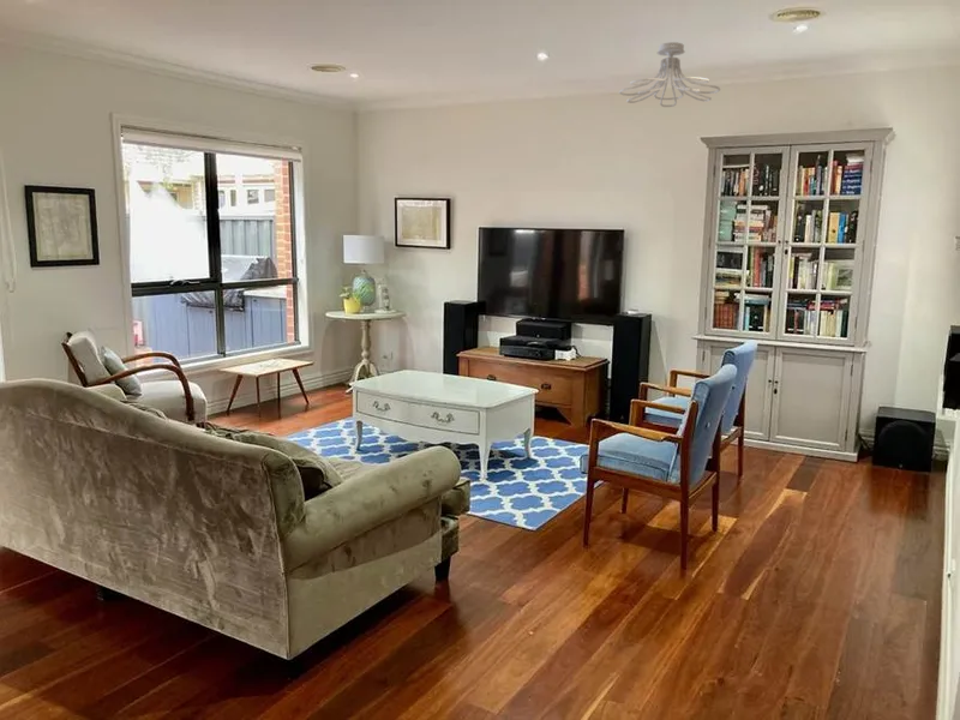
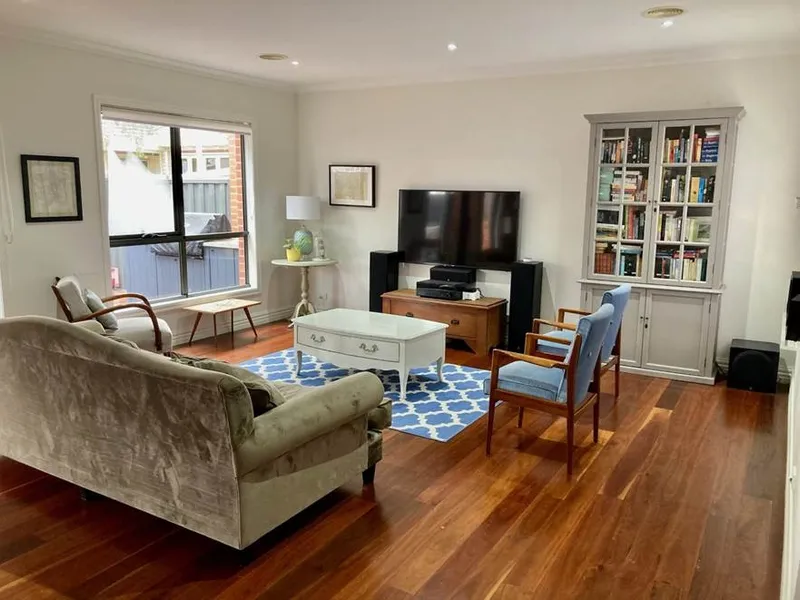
- ceiling light fixture [618,41,721,108]
